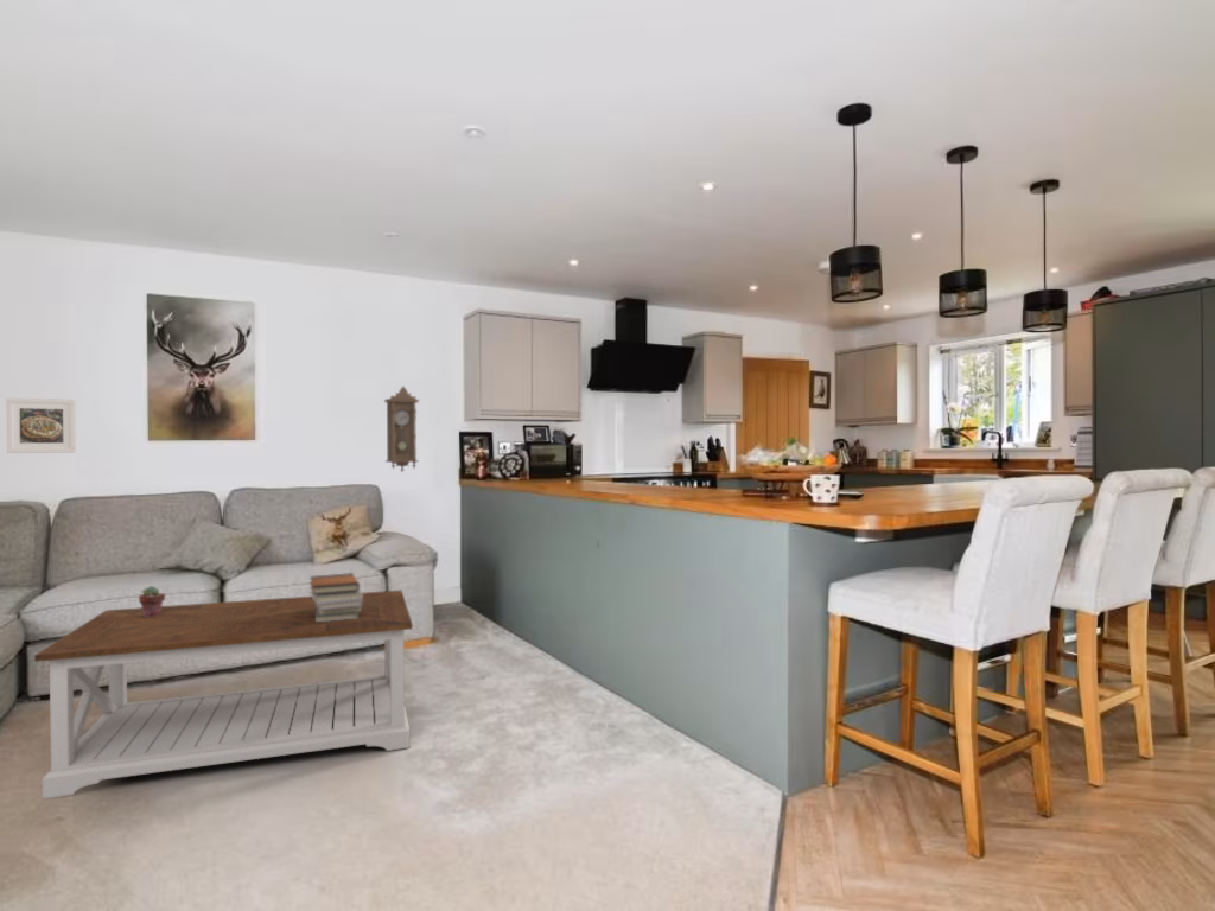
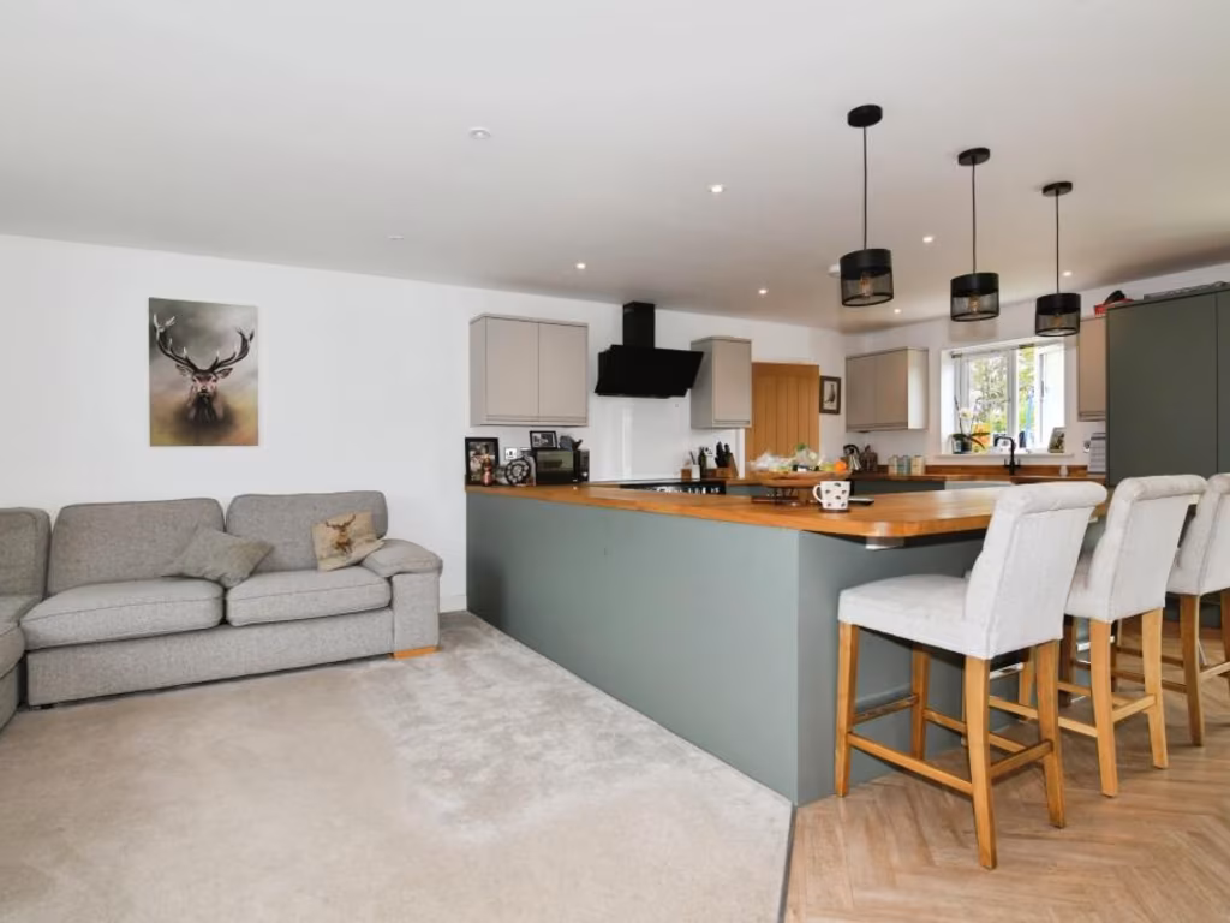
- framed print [6,397,77,454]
- coffee table [33,588,414,799]
- book stack [308,572,363,622]
- pendulum clock [383,386,420,473]
- potted succulent [138,585,166,617]
